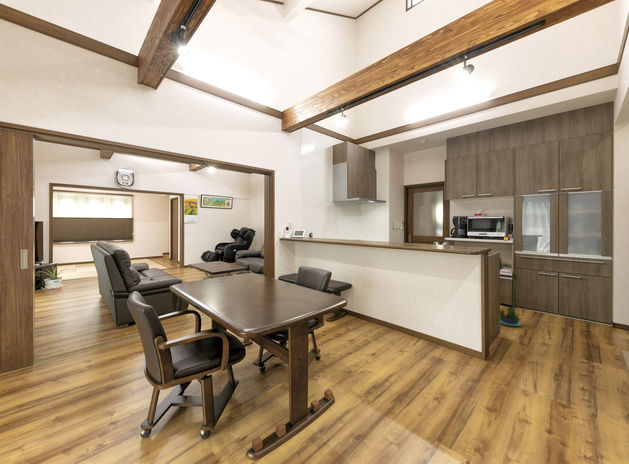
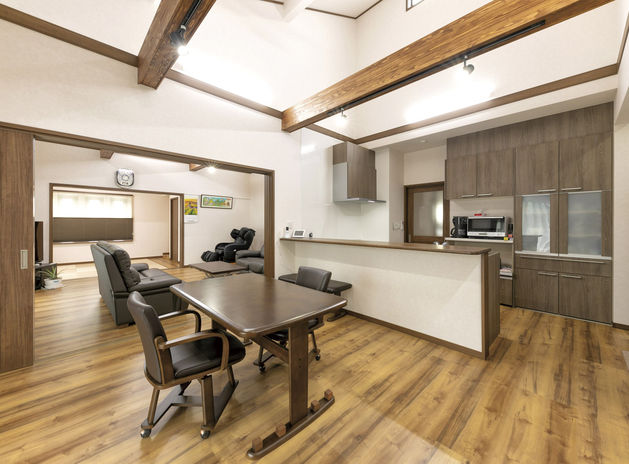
- potted plant [499,306,523,327]
